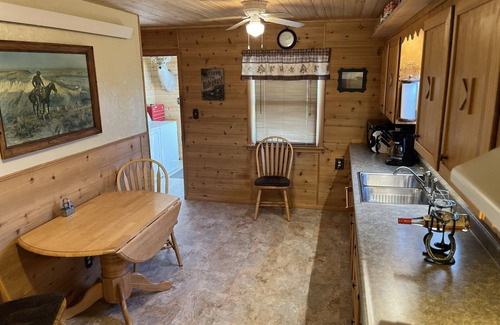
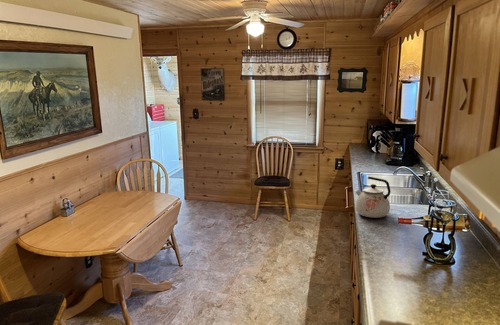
+ kettle [354,176,392,219]
